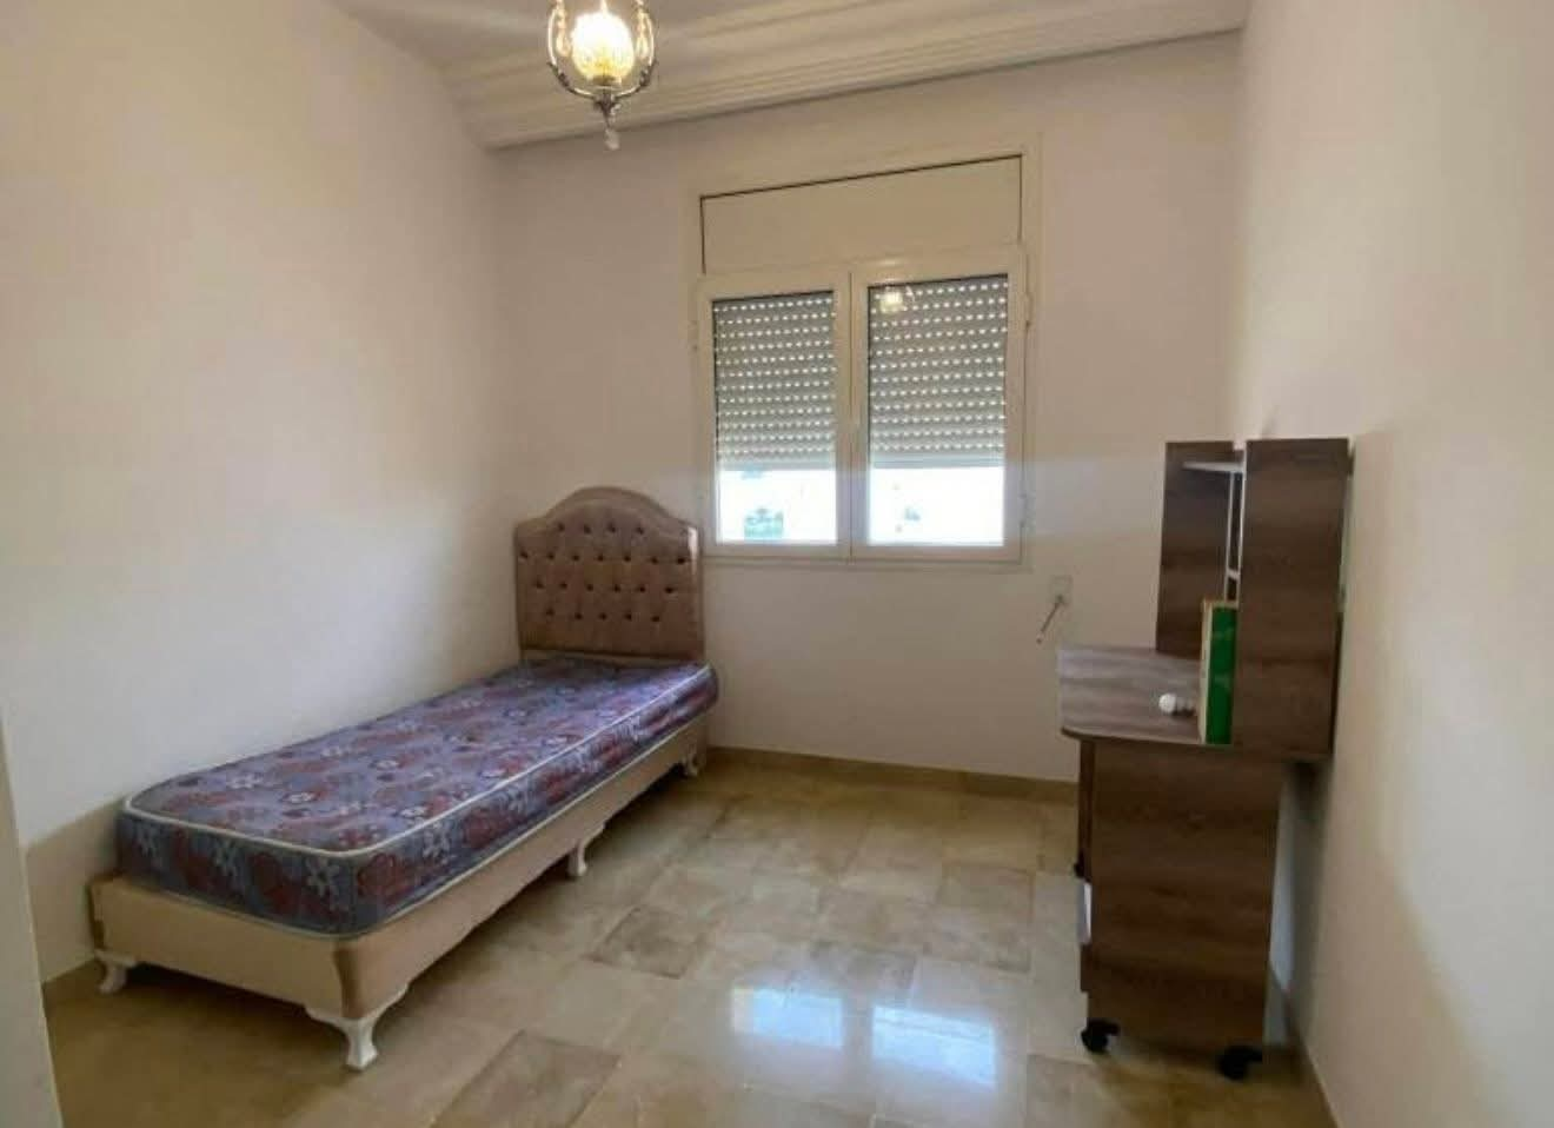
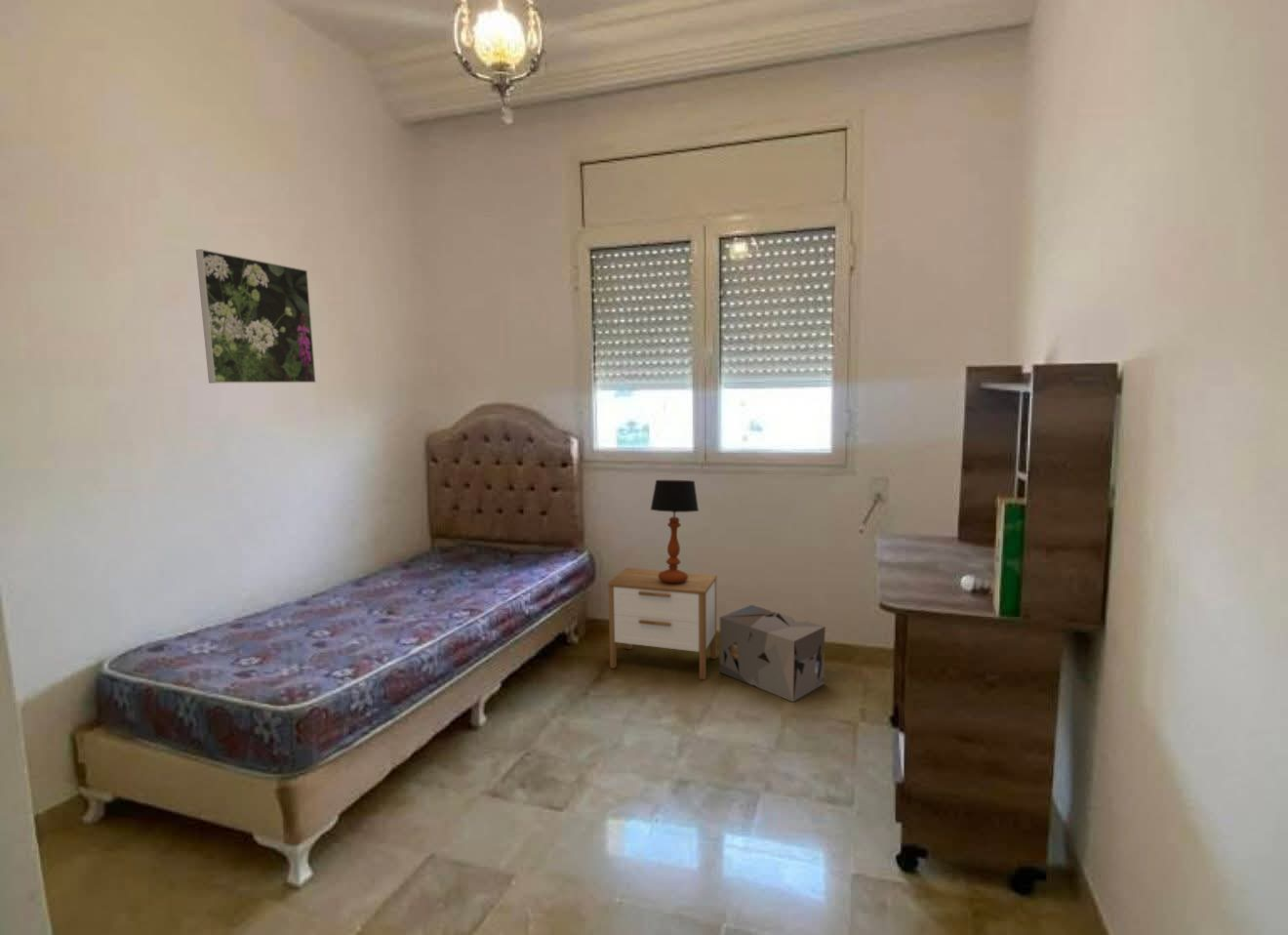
+ table lamp [650,479,700,583]
+ nightstand [607,567,718,680]
+ cardboard box [719,604,826,703]
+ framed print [195,248,317,385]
